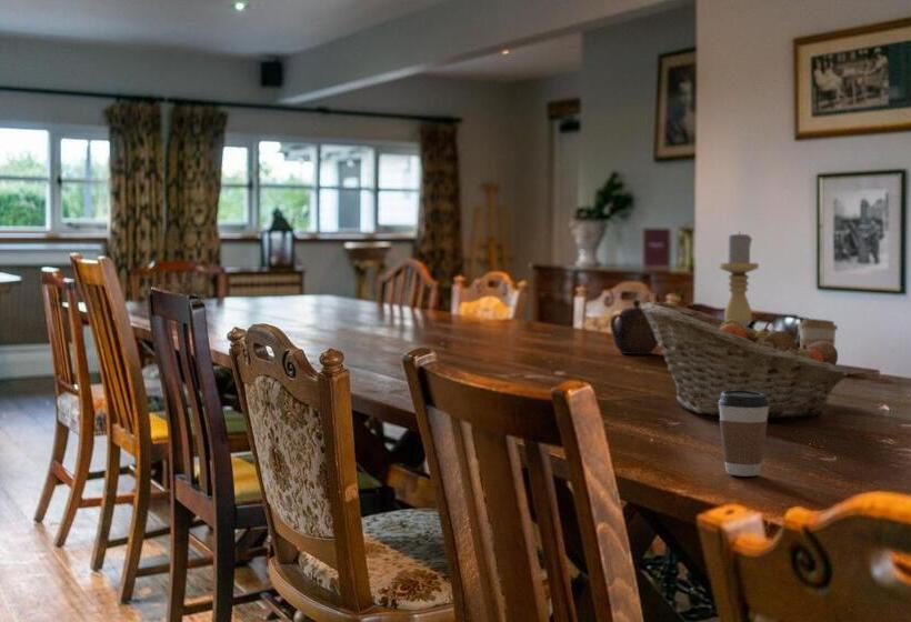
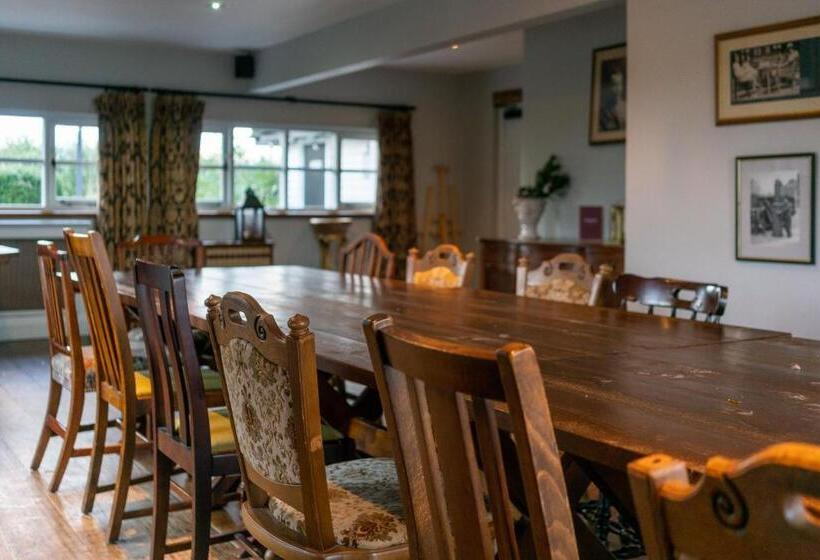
- teapot [609,299,659,355]
- fruit basket [640,301,849,419]
- coffee cup [798,318,839,349]
- candle holder [718,230,760,328]
- coffee cup [718,390,770,478]
